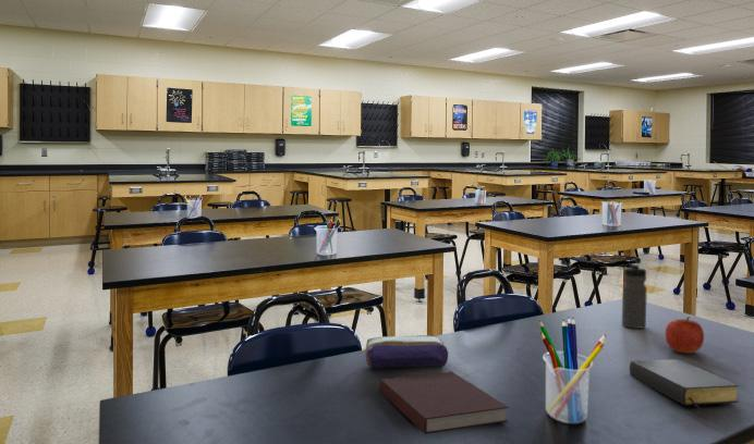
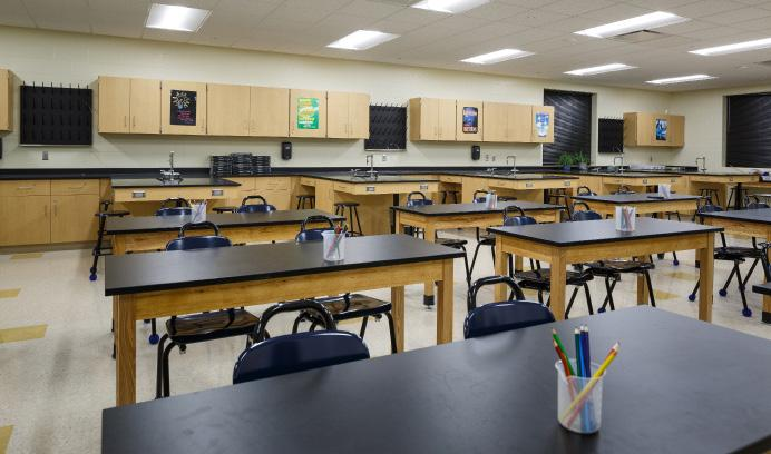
- pencil case [364,334,449,369]
- notebook [378,370,510,435]
- bible [629,358,740,416]
- apple [665,316,705,355]
- water bottle [621,262,648,330]
